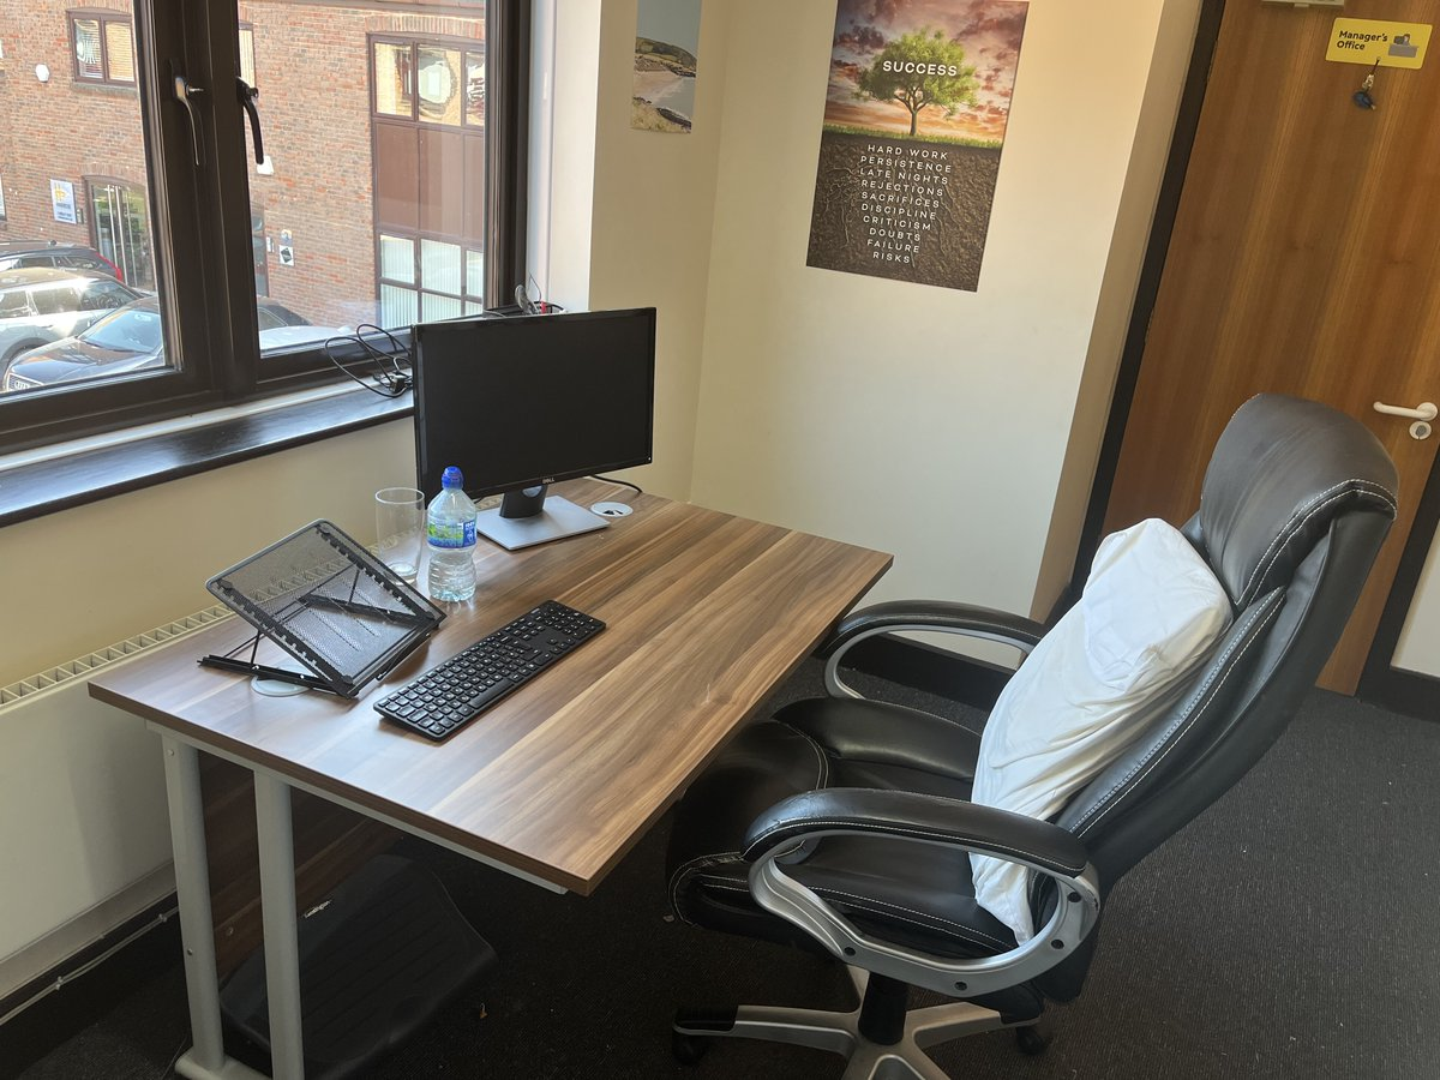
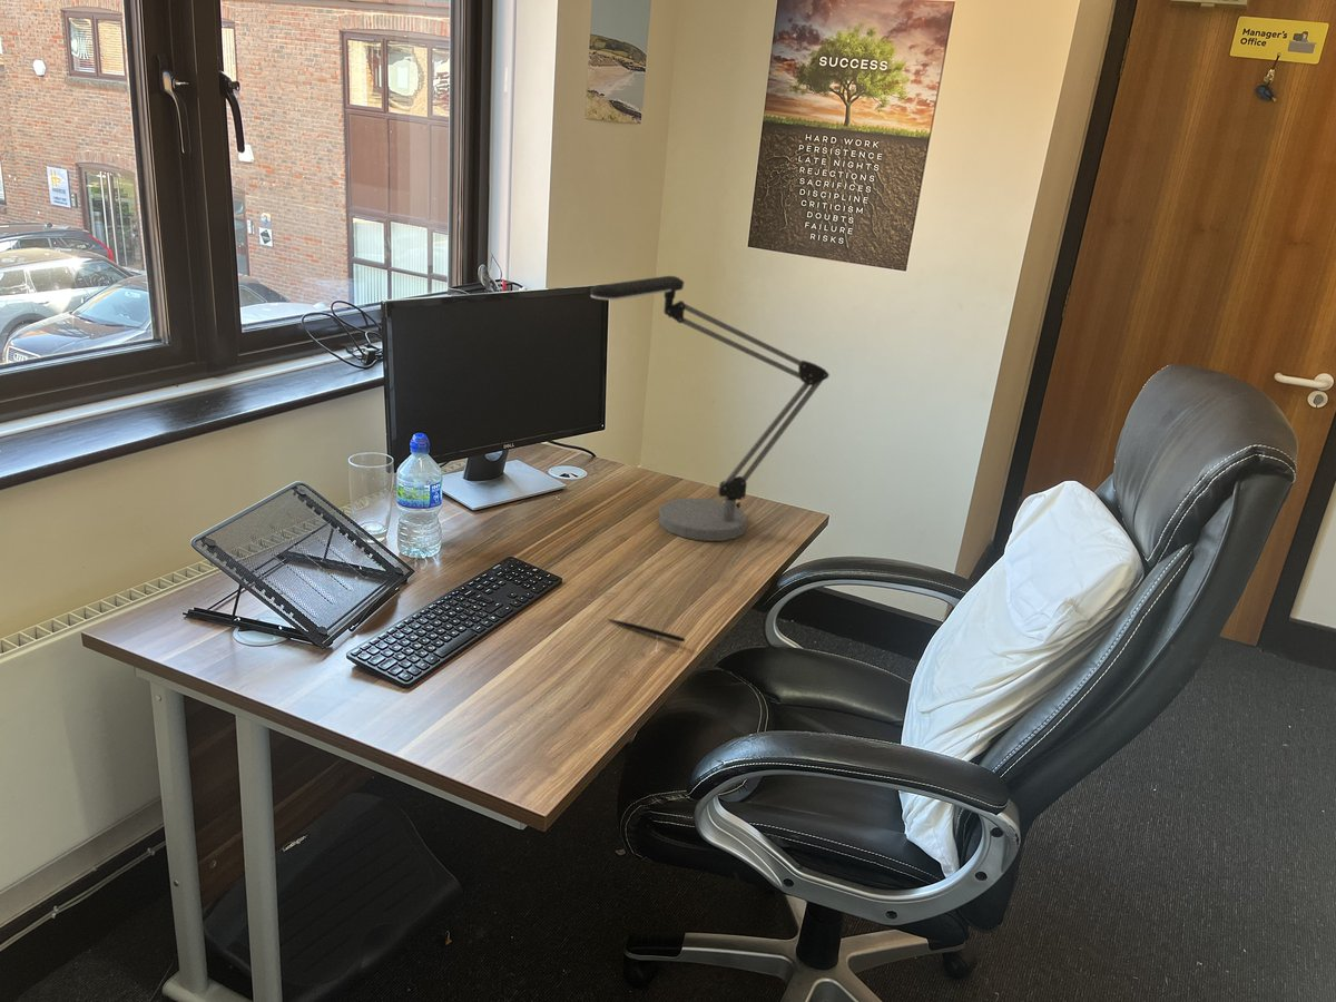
+ desk lamp [589,275,831,542]
+ pen [607,618,686,644]
